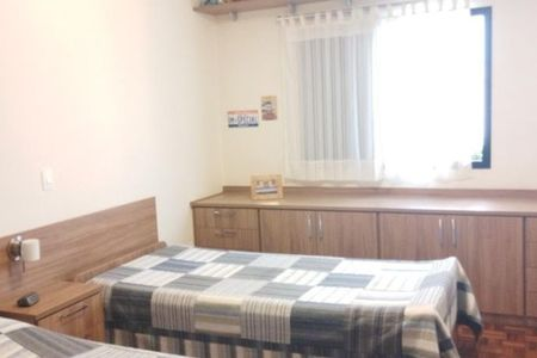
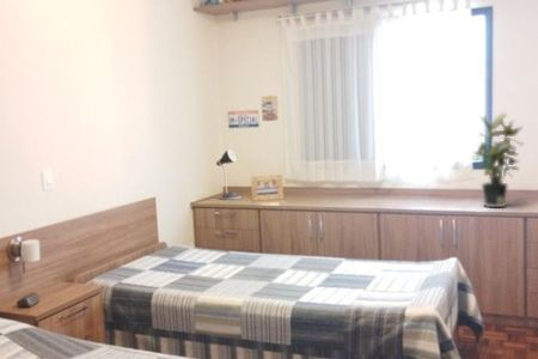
+ desk lamp [215,148,242,200]
+ potted plant [472,112,525,208]
